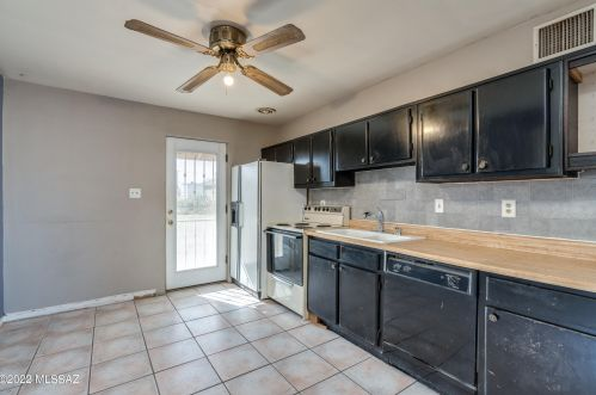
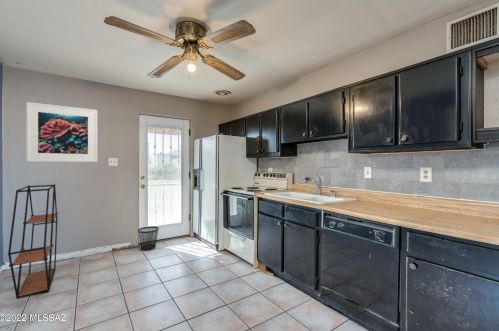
+ shelving unit [7,183,59,300]
+ wastebasket [137,225,160,251]
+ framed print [25,101,98,163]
